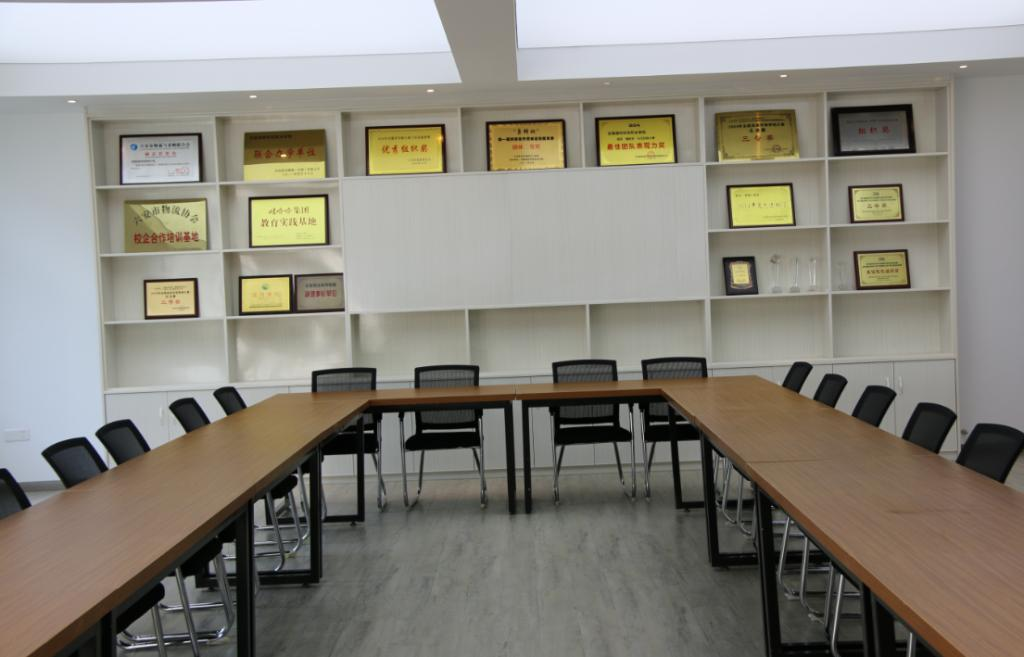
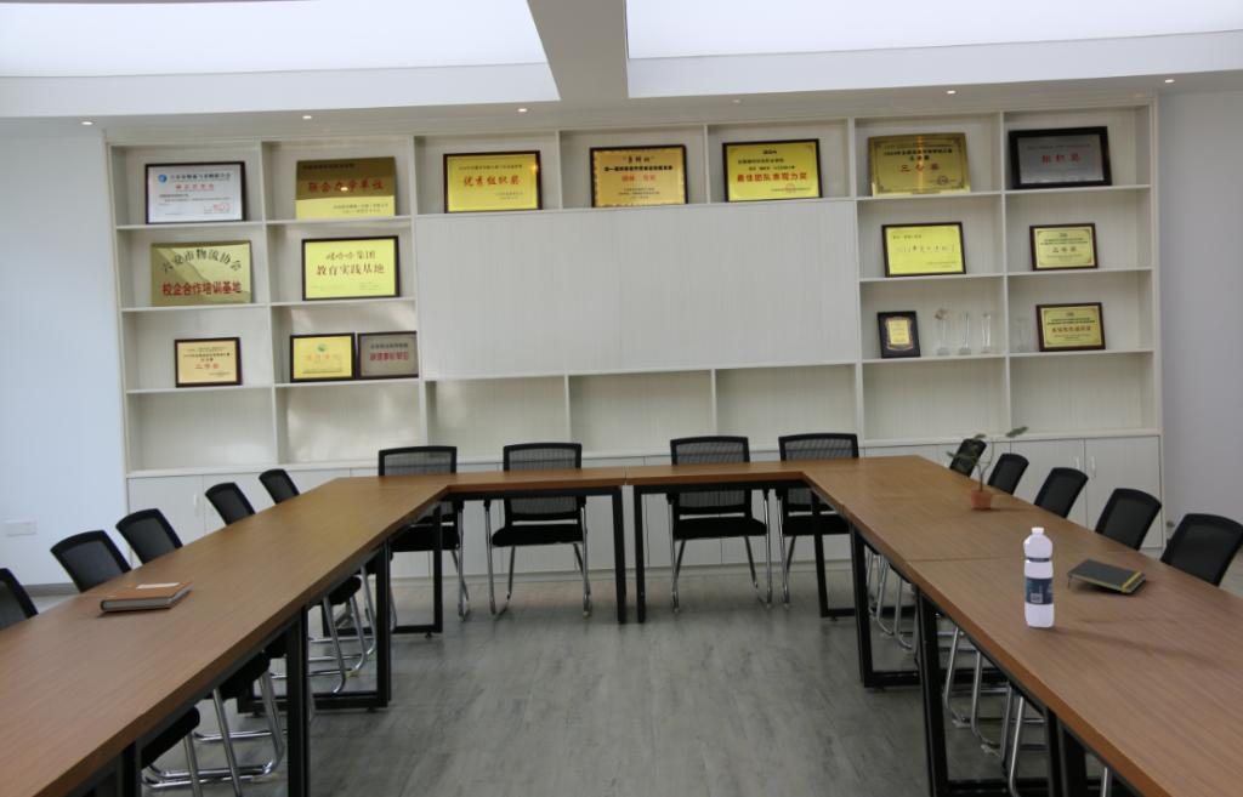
+ water bottle [1023,526,1055,628]
+ notepad [1066,558,1148,594]
+ notebook [98,580,193,613]
+ potted plant [944,425,1029,511]
